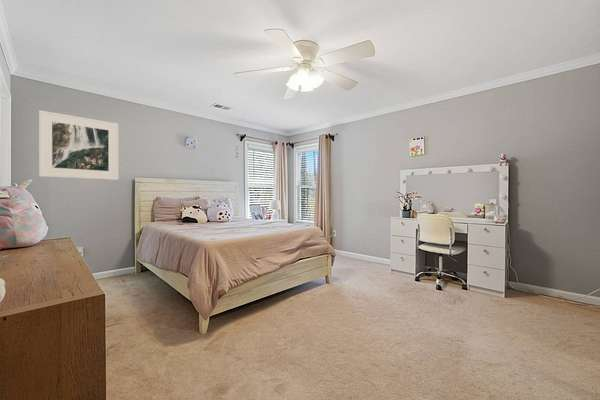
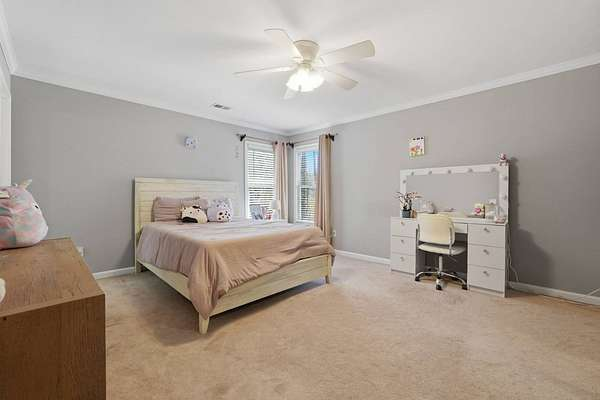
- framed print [38,109,119,181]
